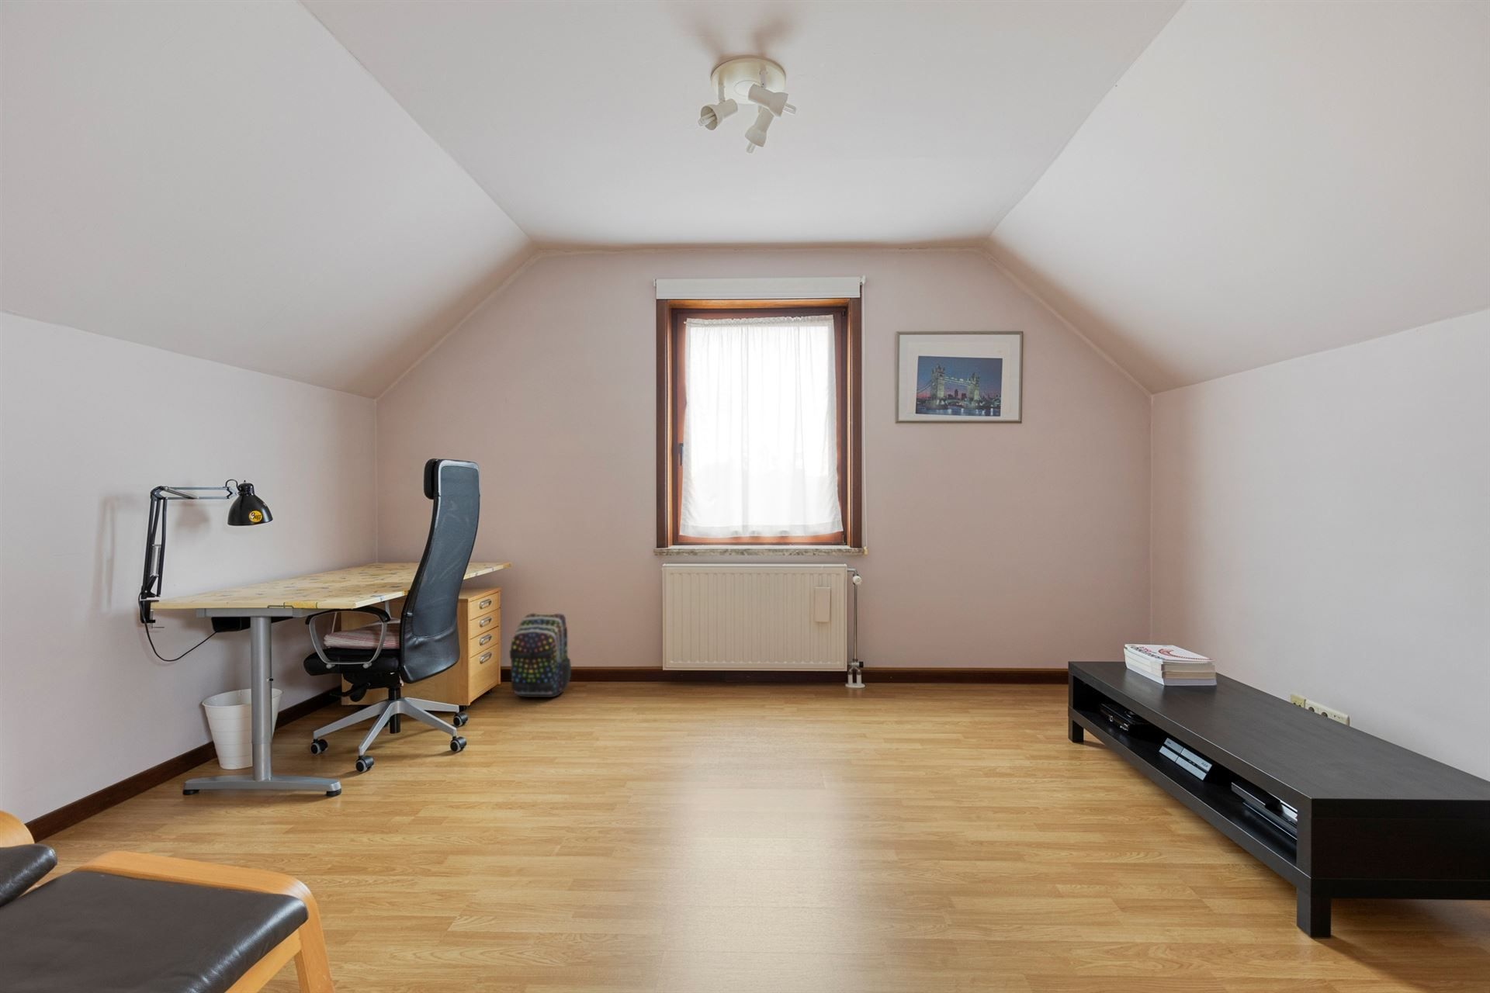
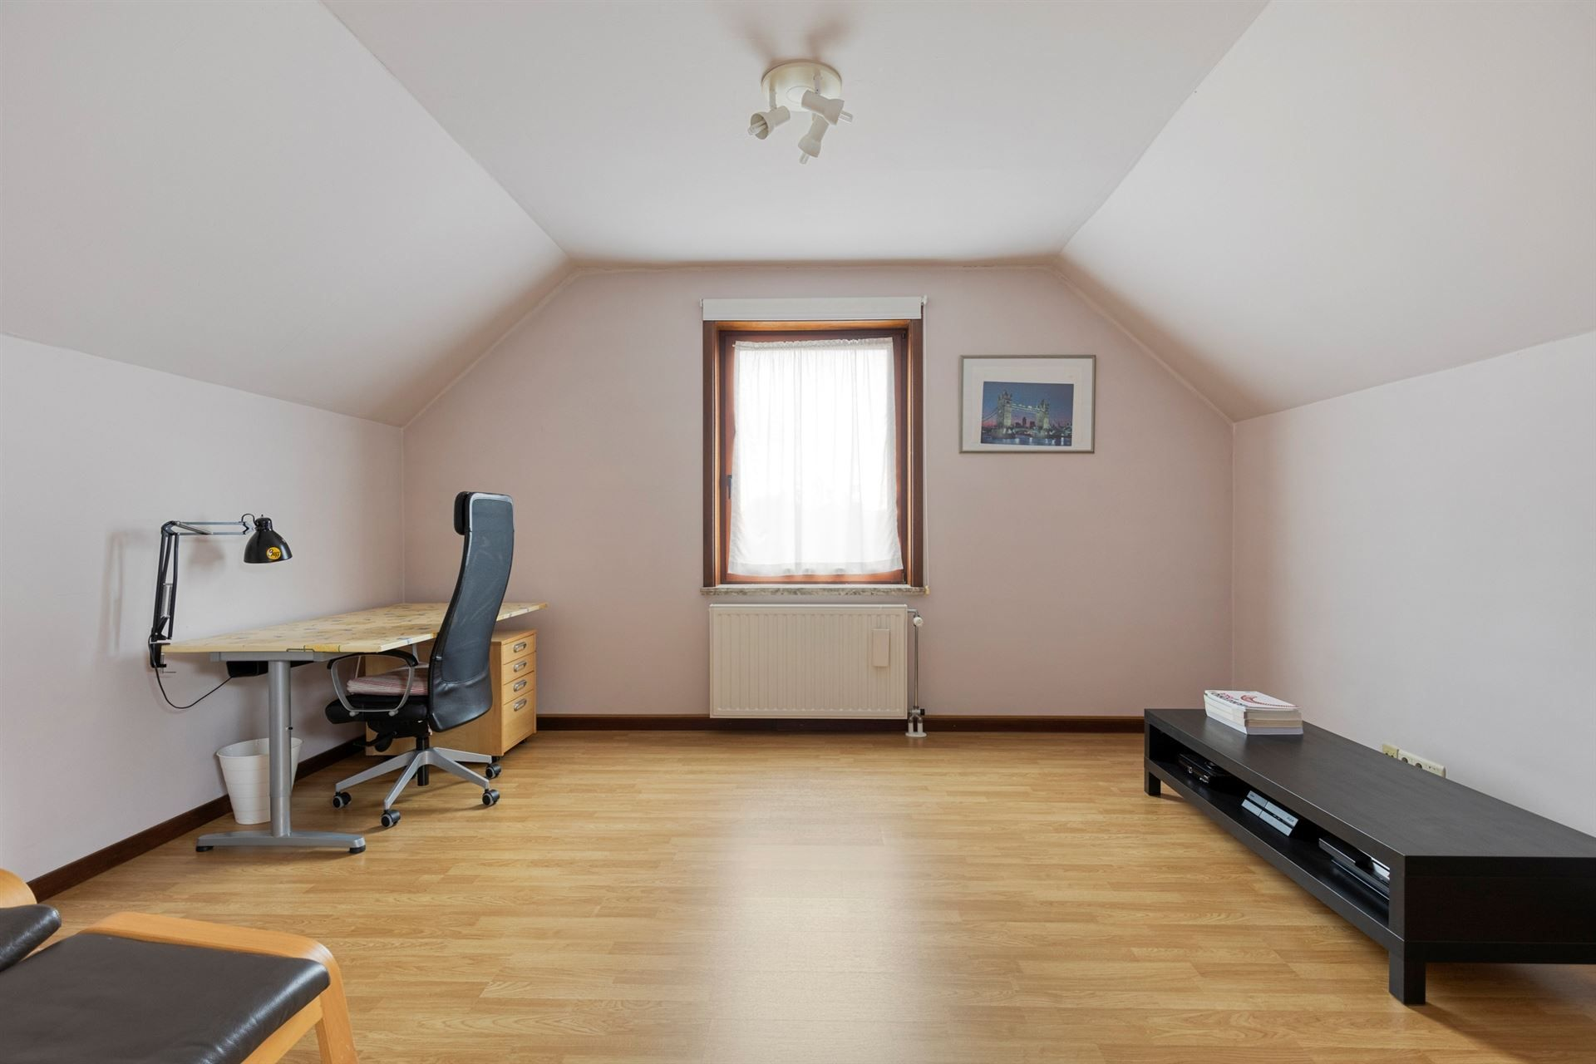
- backpack [509,613,572,698]
